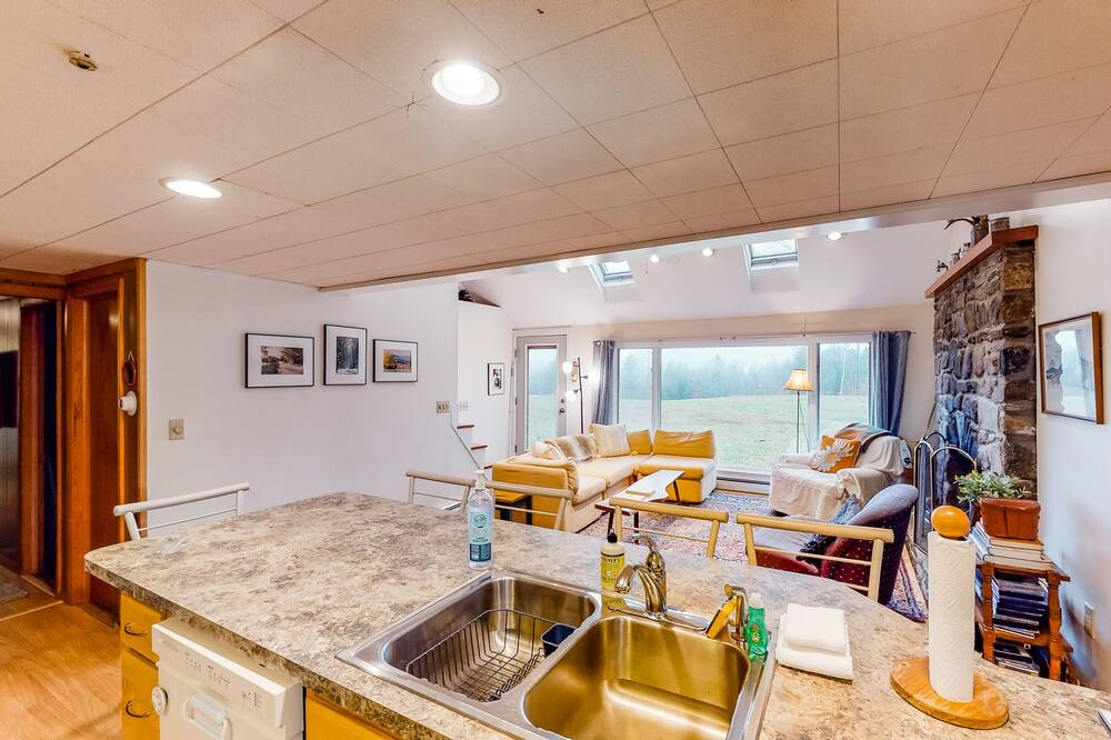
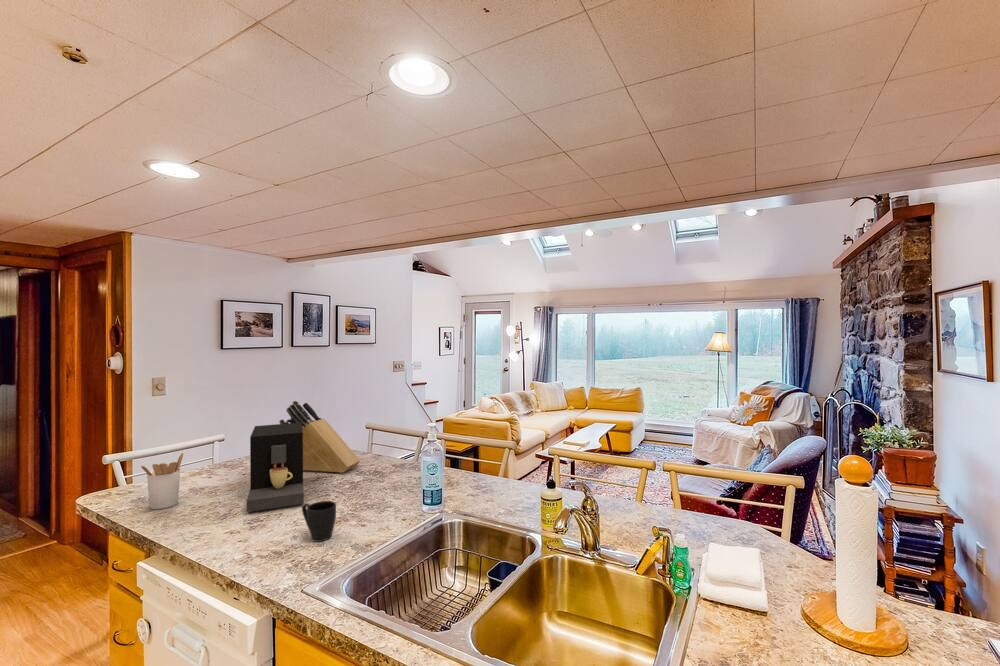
+ coffee maker [246,422,305,513]
+ utensil holder [139,452,184,510]
+ knife block [278,400,361,474]
+ mug [301,500,337,542]
